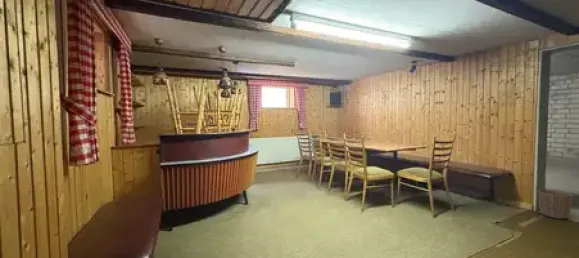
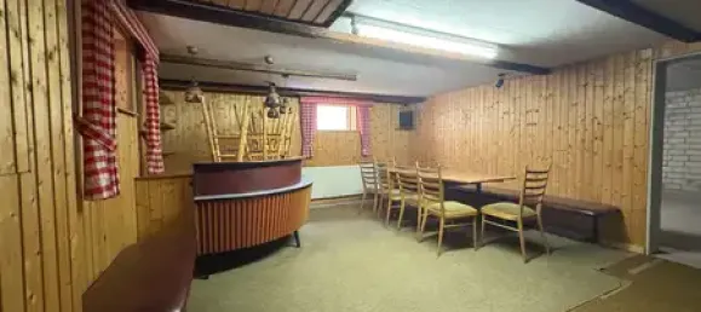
- waste basket [537,189,574,220]
